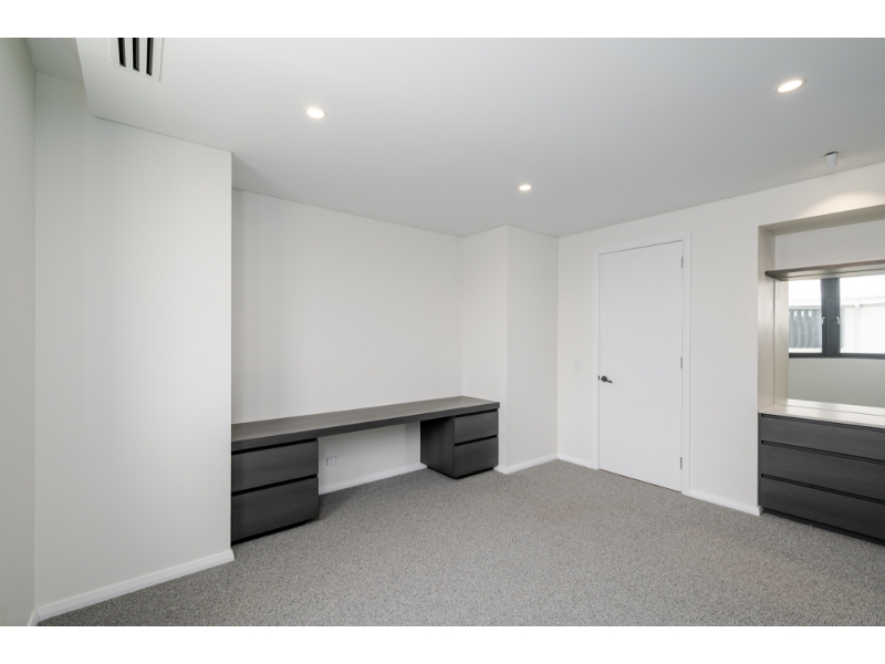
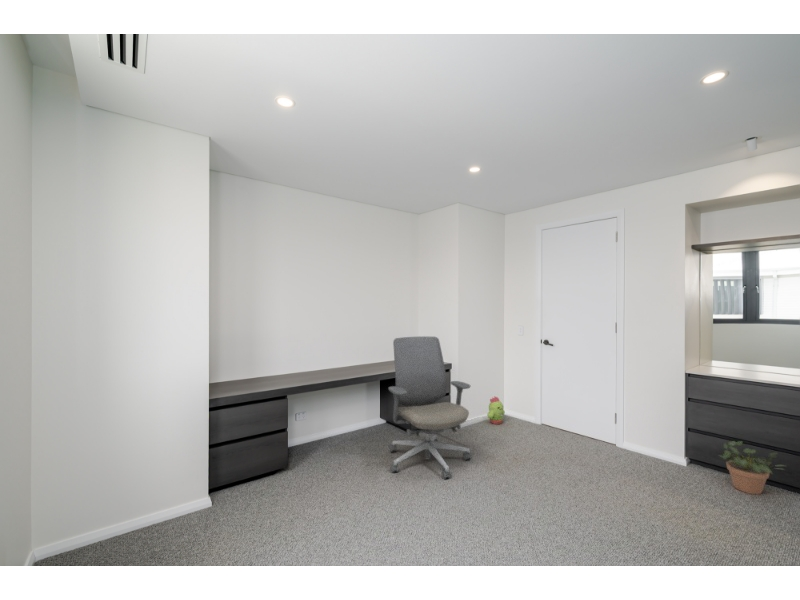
+ decorative plant [486,395,506,425]
+ potted plant [718,440,786,495]
+ office chair [387,335,472,480]
